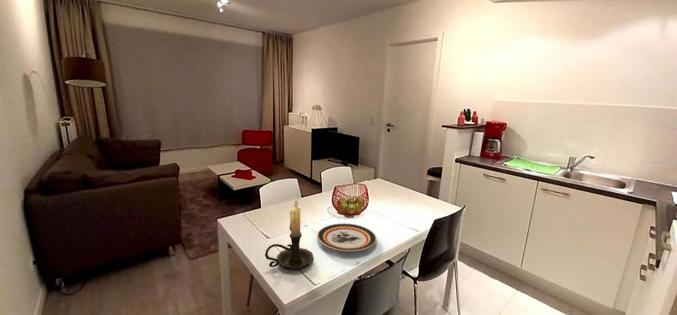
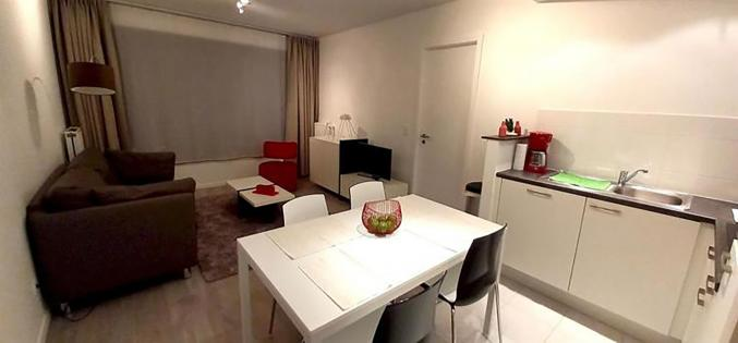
- plate [316,222,377,252]
- candle holder [264,197,315,272]
